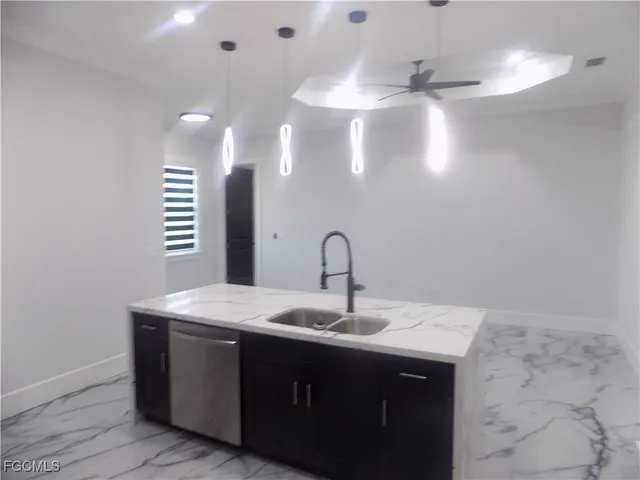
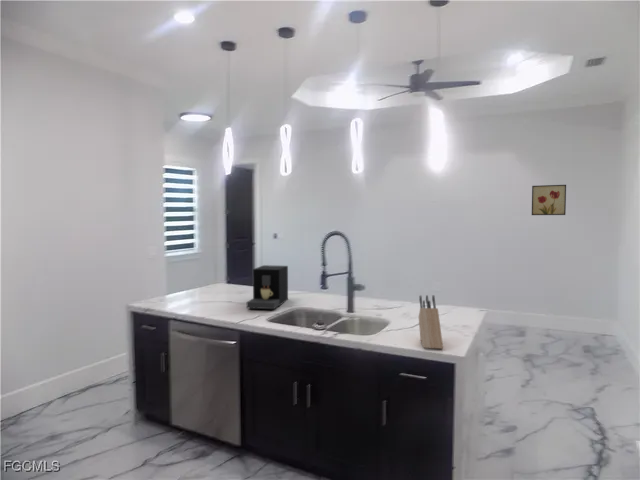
+ wall art [531,184,567,216]
+ coffee maker [246,264,289,310]
+ knife block [418,294,444,350]
